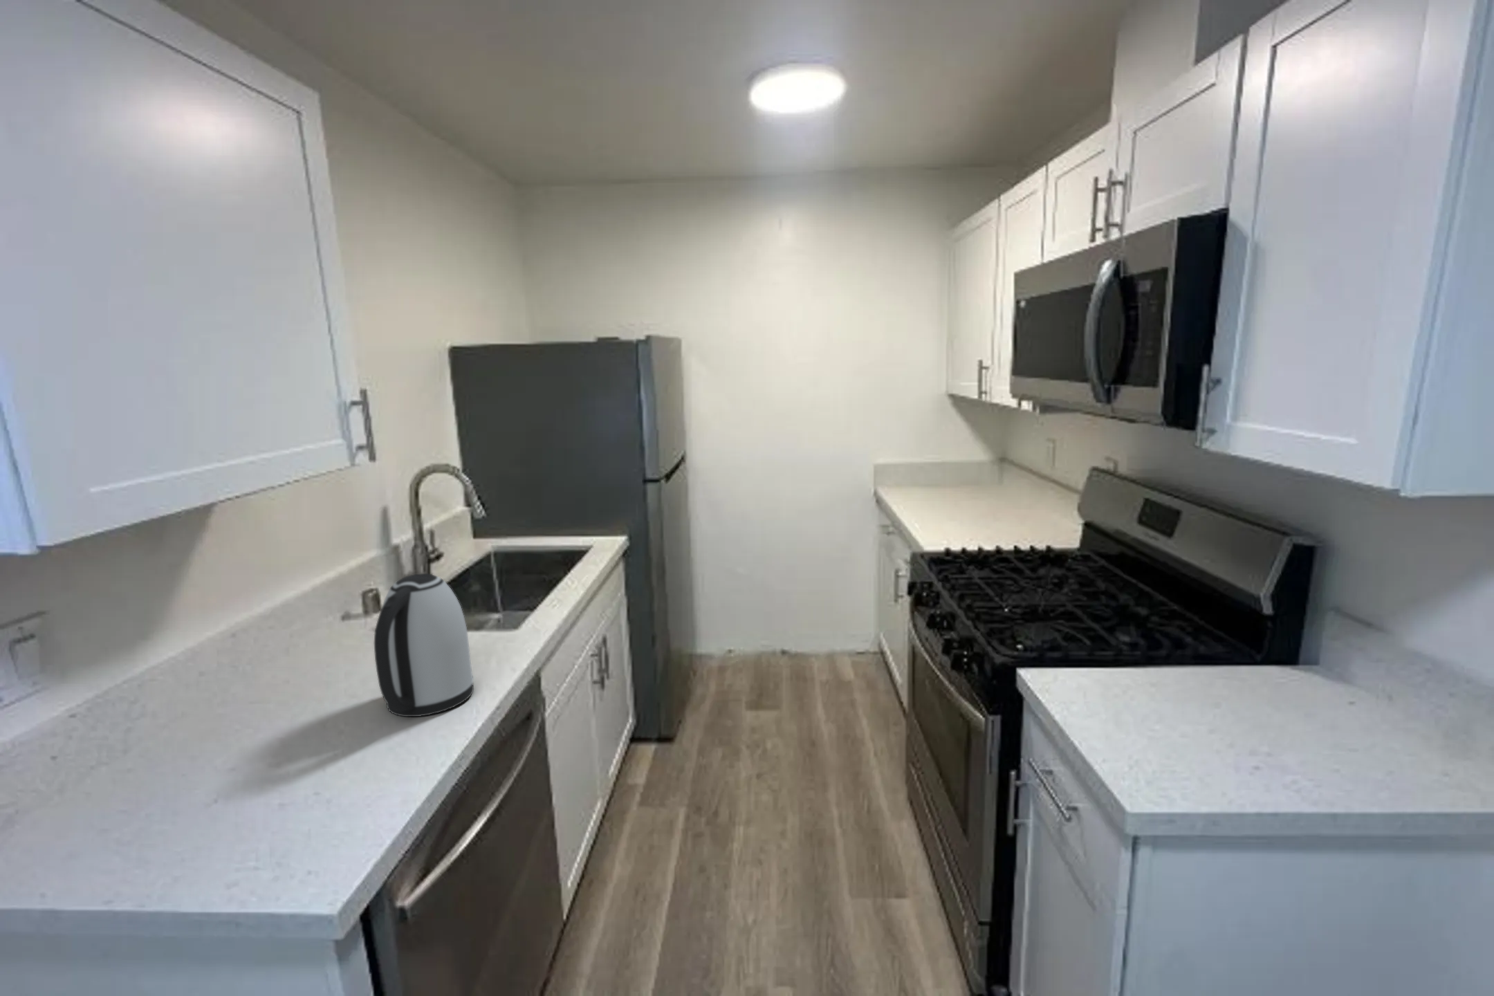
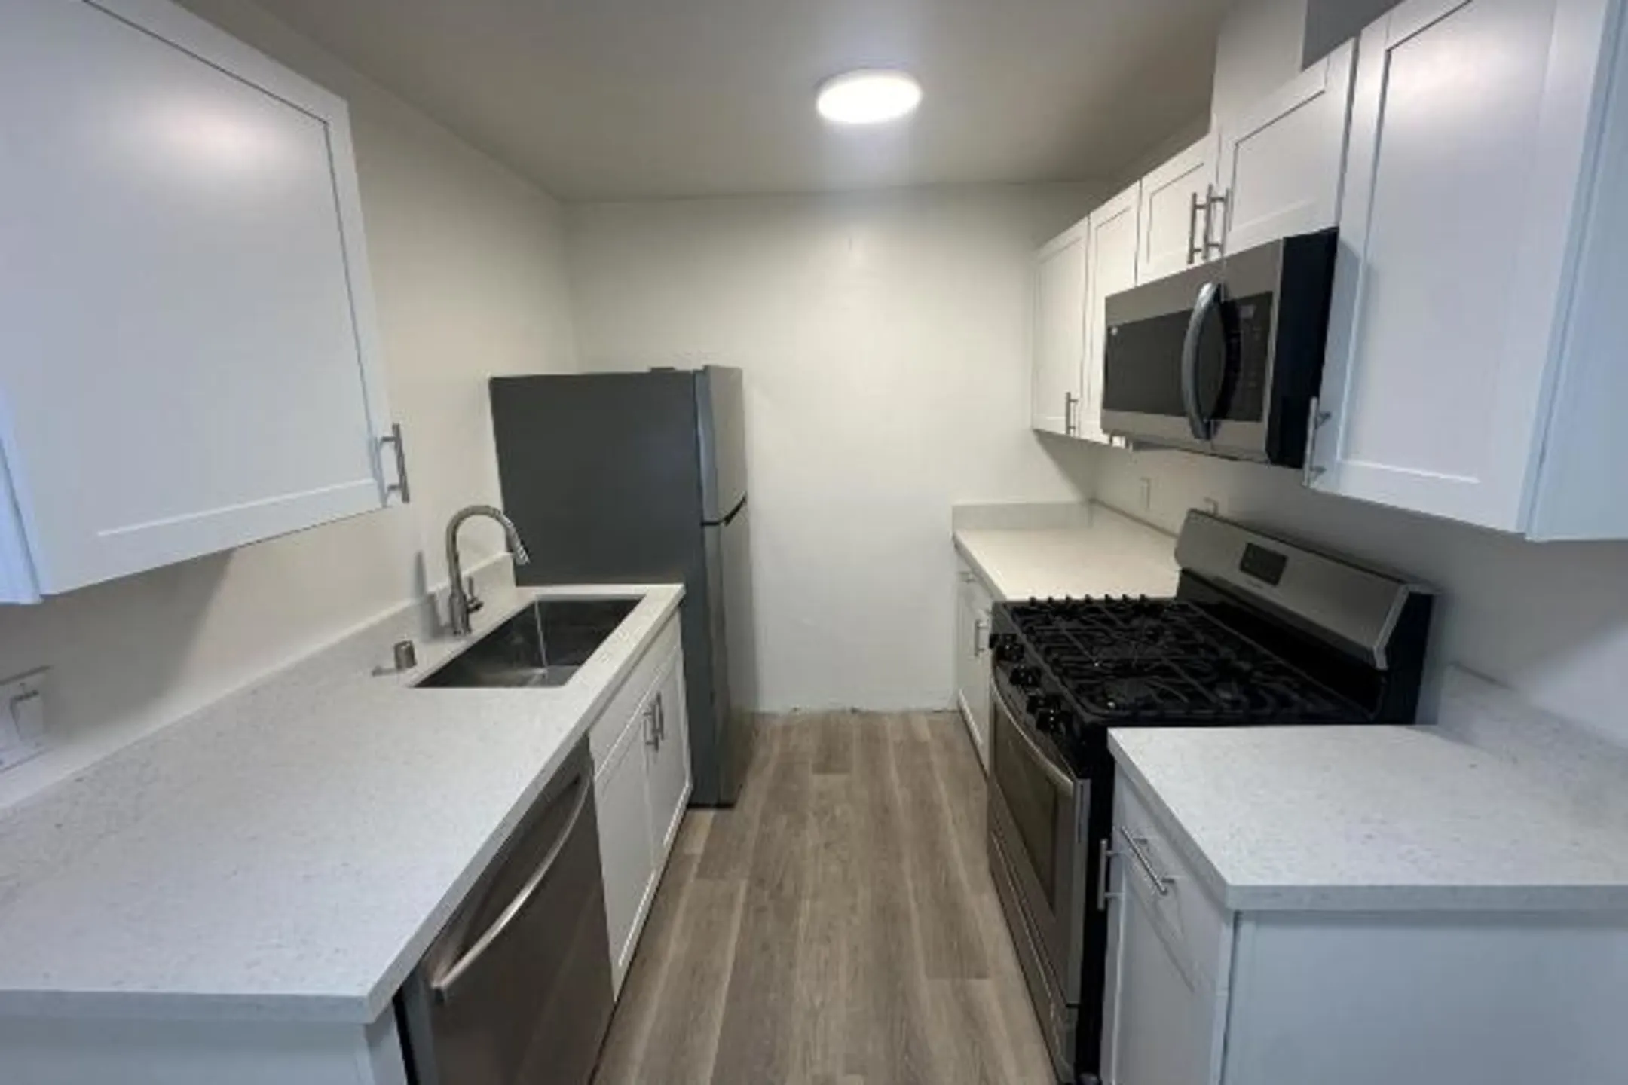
- kettle [374,572,475,717]
